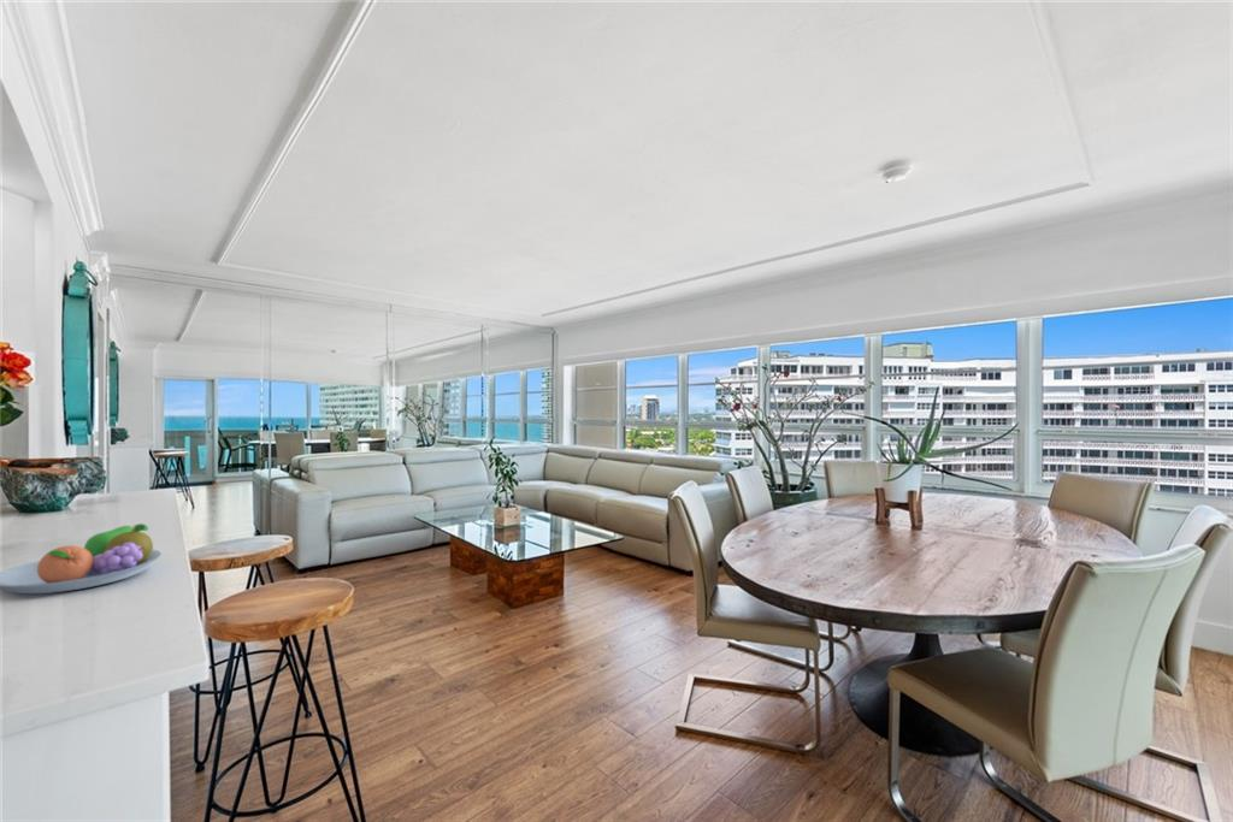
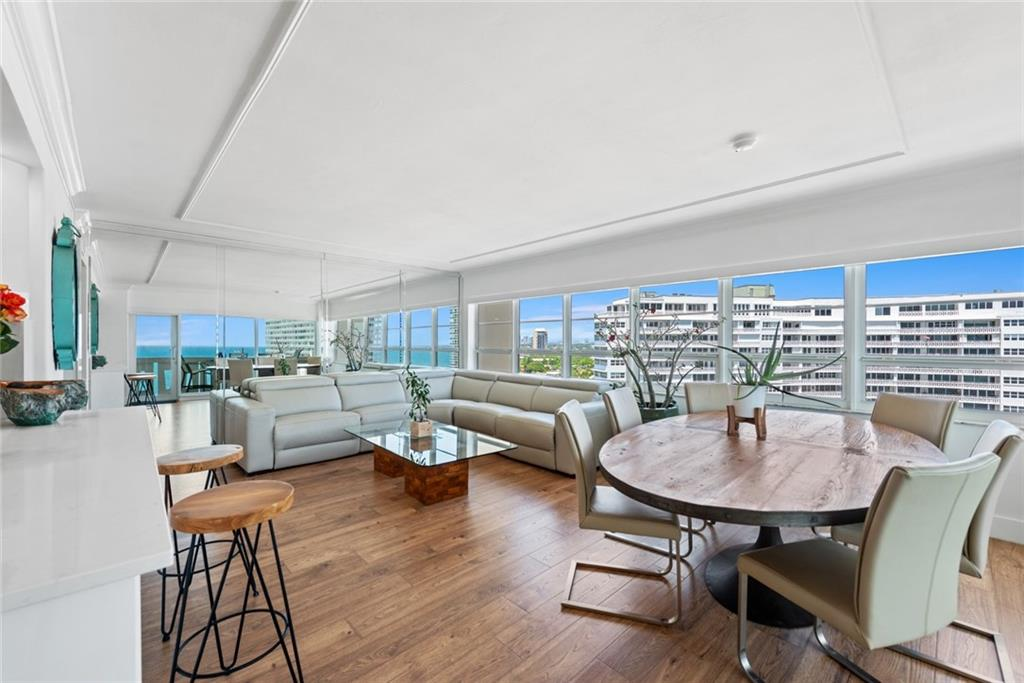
- fruit bowl [0,522,163,595]
